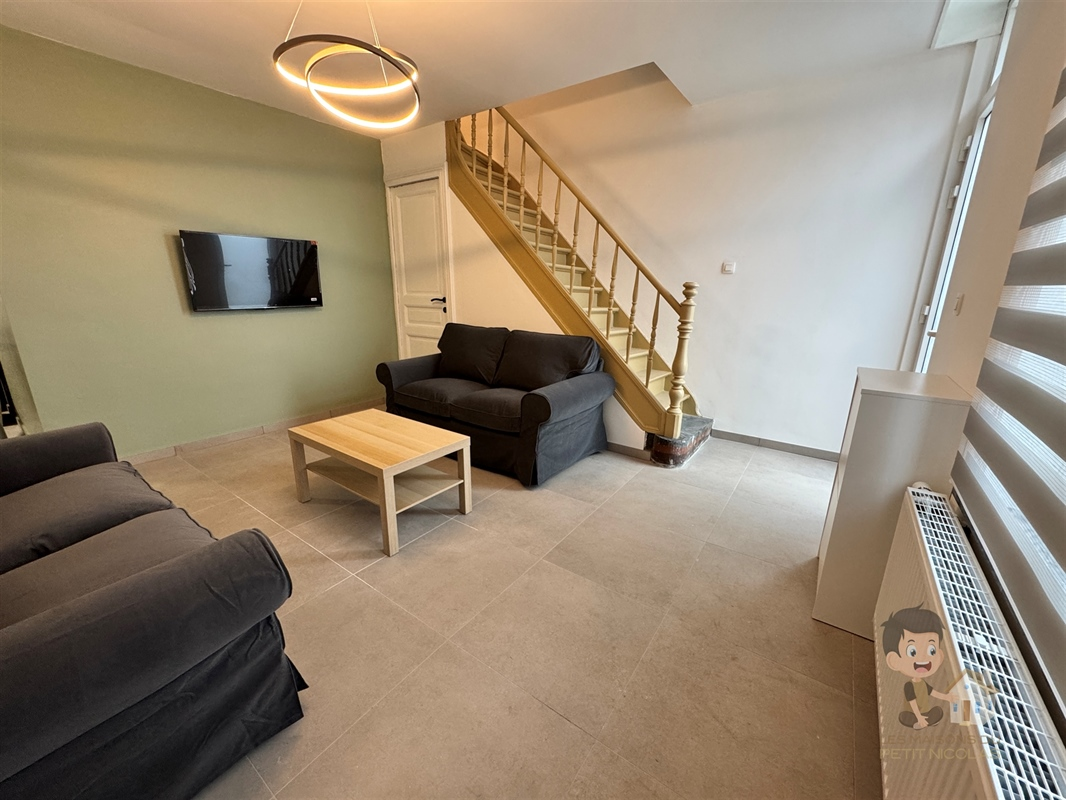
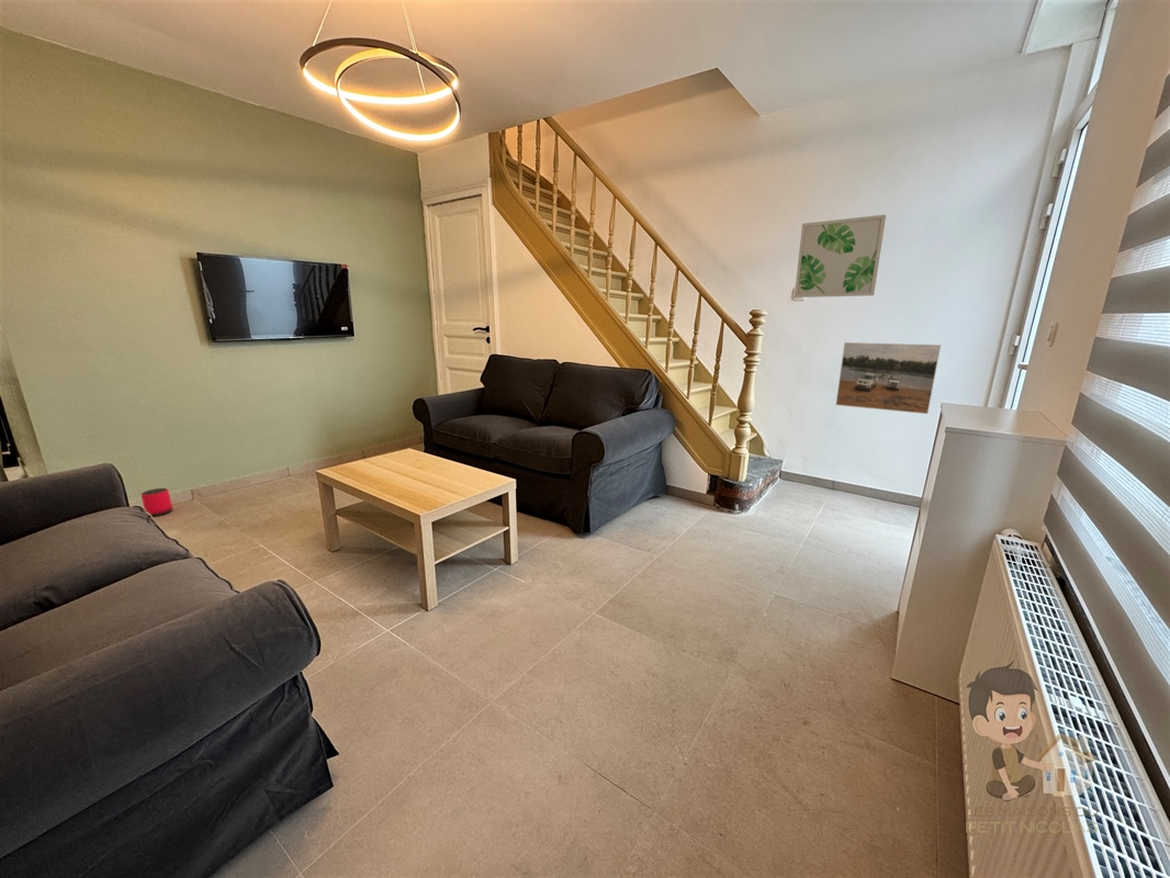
+ speaker [140,487,173,518]
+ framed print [835,341,942,415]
+ wall art [794,213,887,299]
